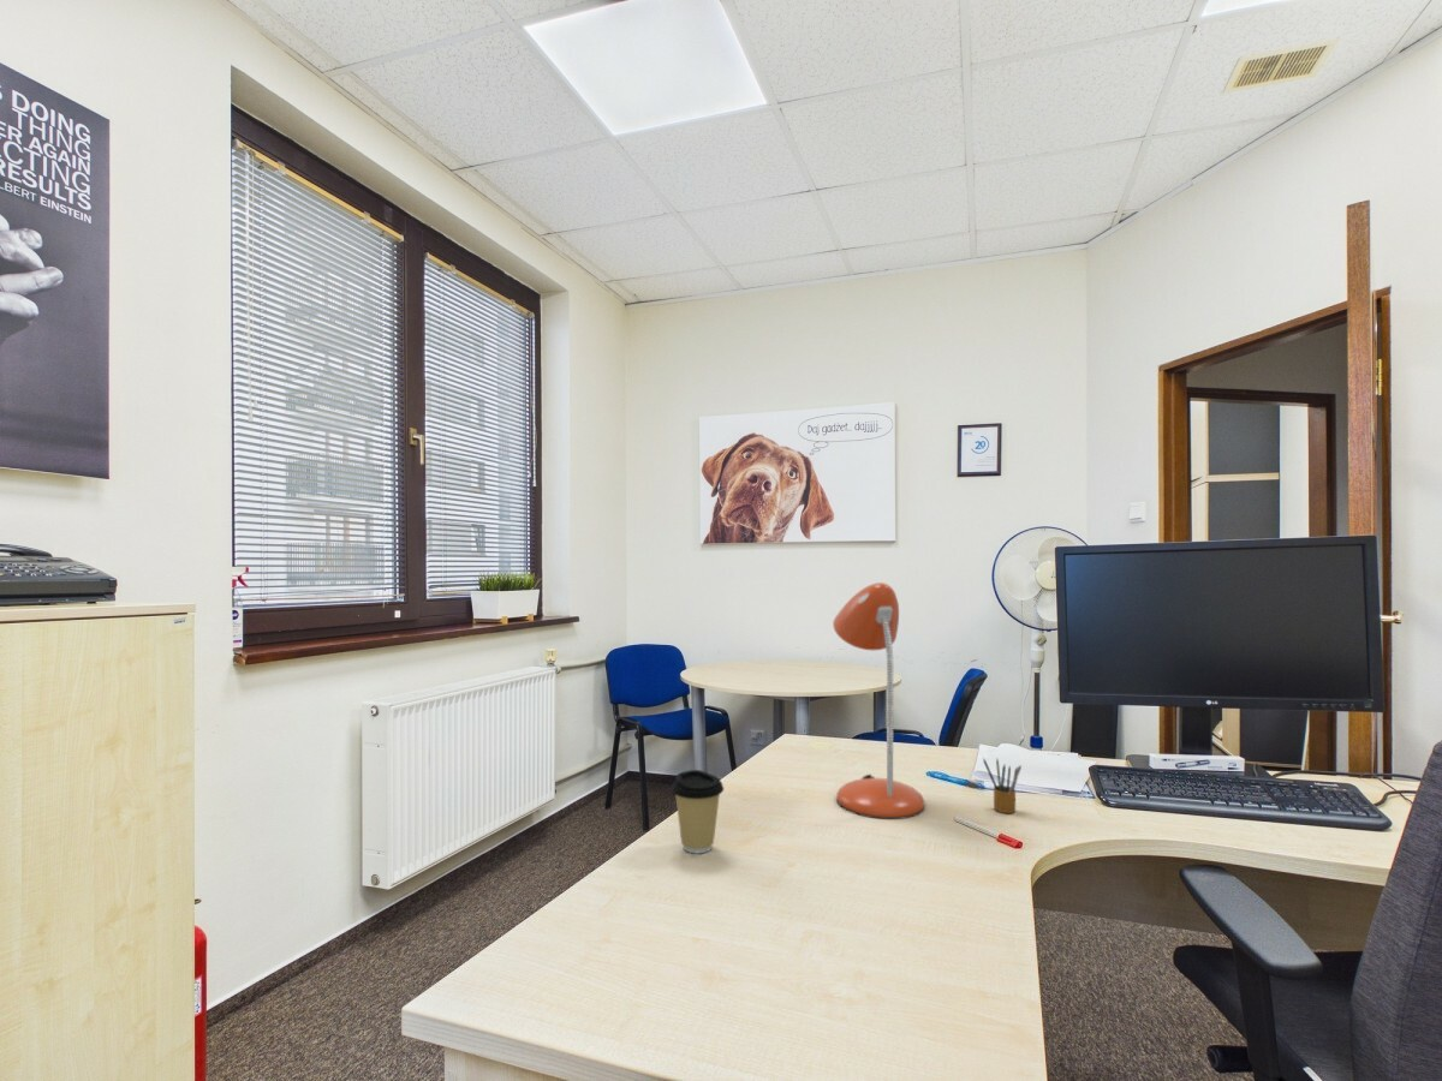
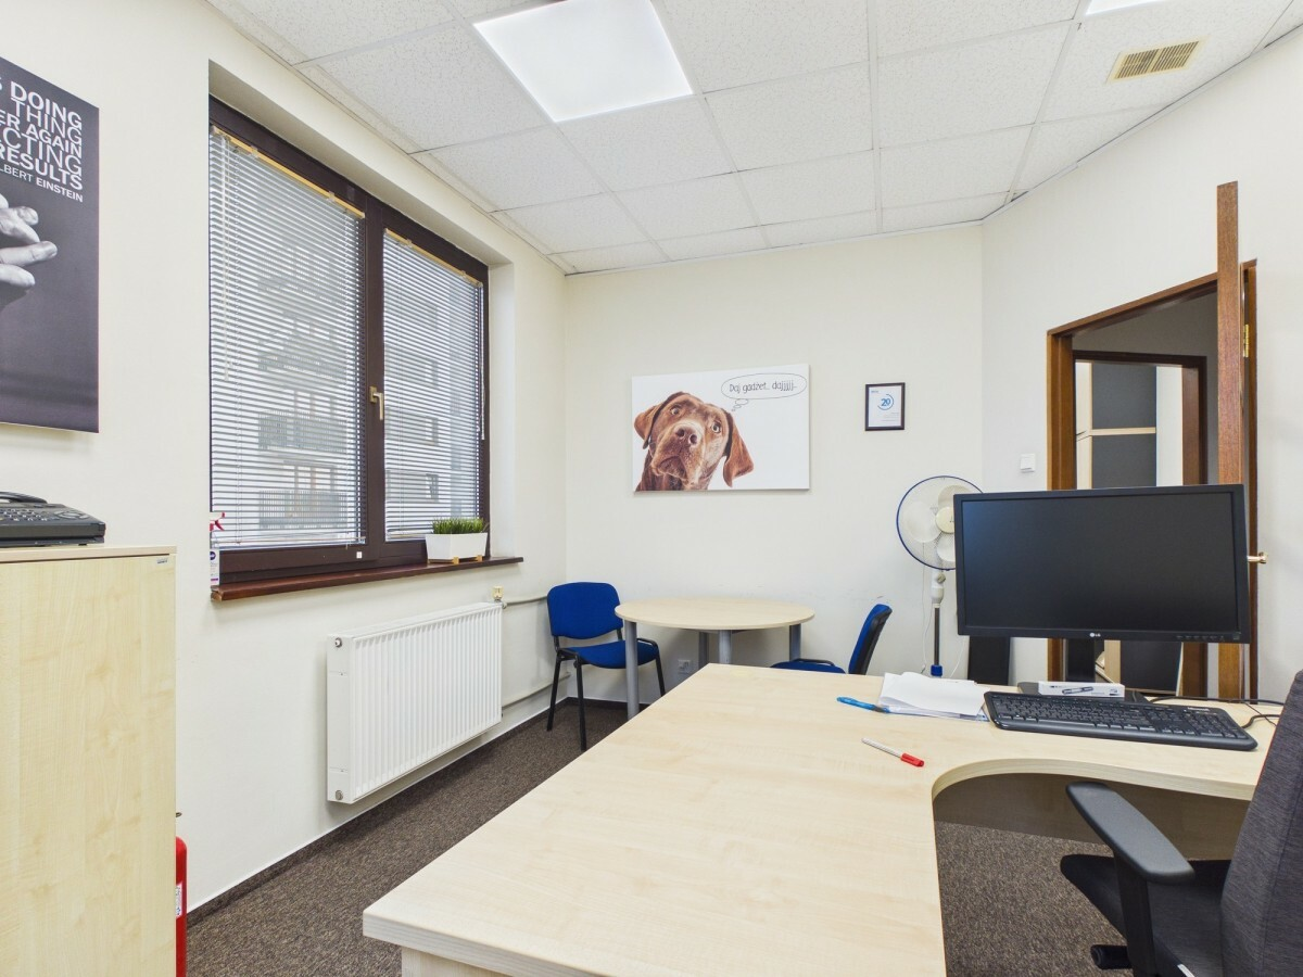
- desk lamp [832,581,925,820]
- coffee cup [671,769,725,854]
- pencil box [982,757,1023,814]
